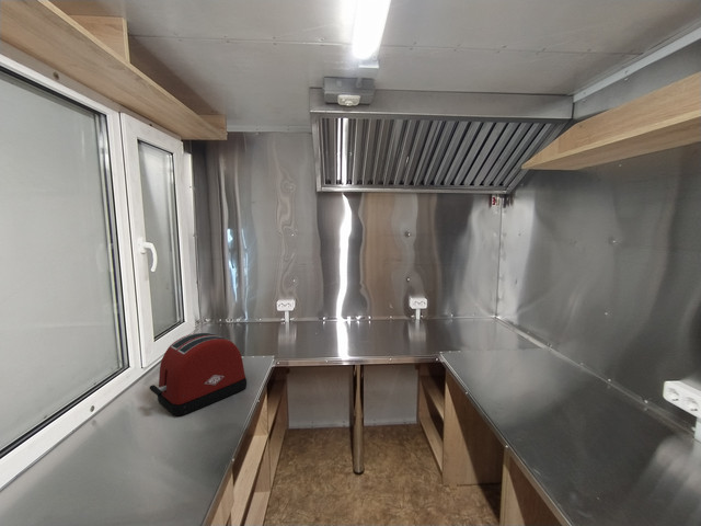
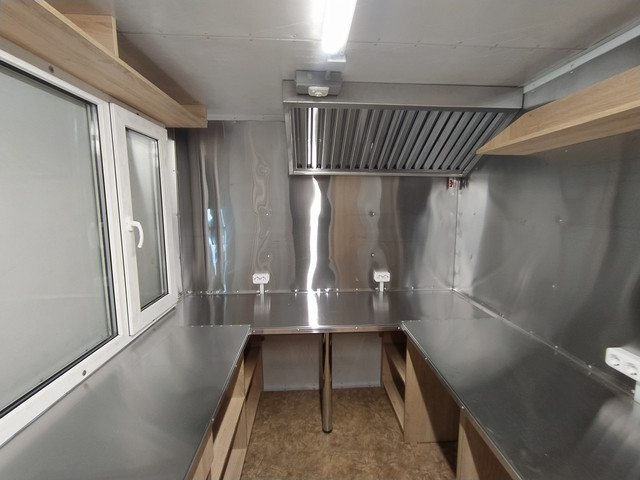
- toaster [149,331,248,418]
